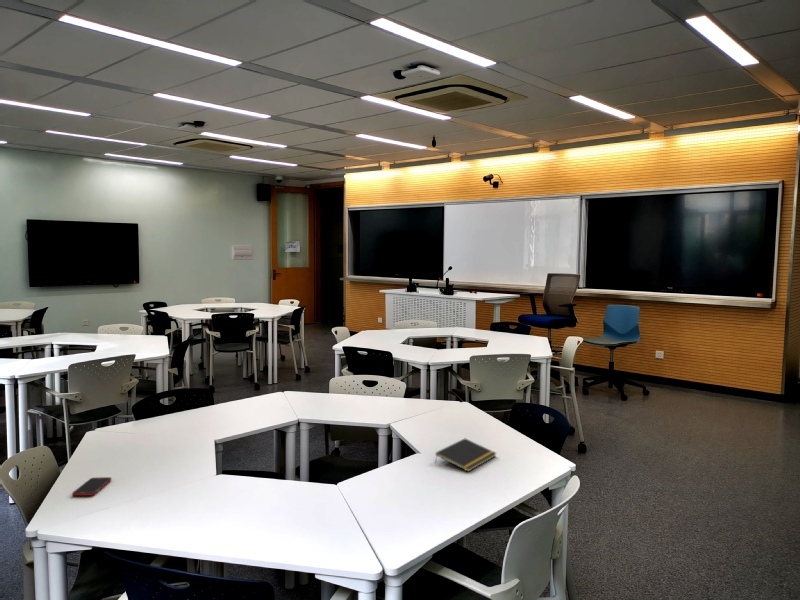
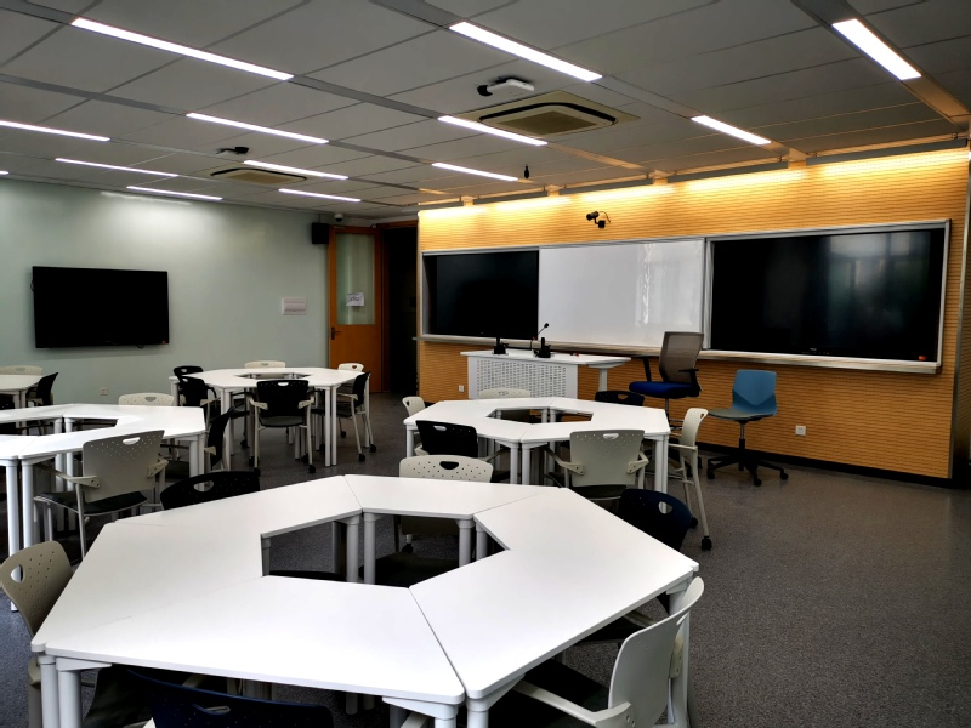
- cell phone [71,476,112,497]
- notepad [434,438,497,473]
